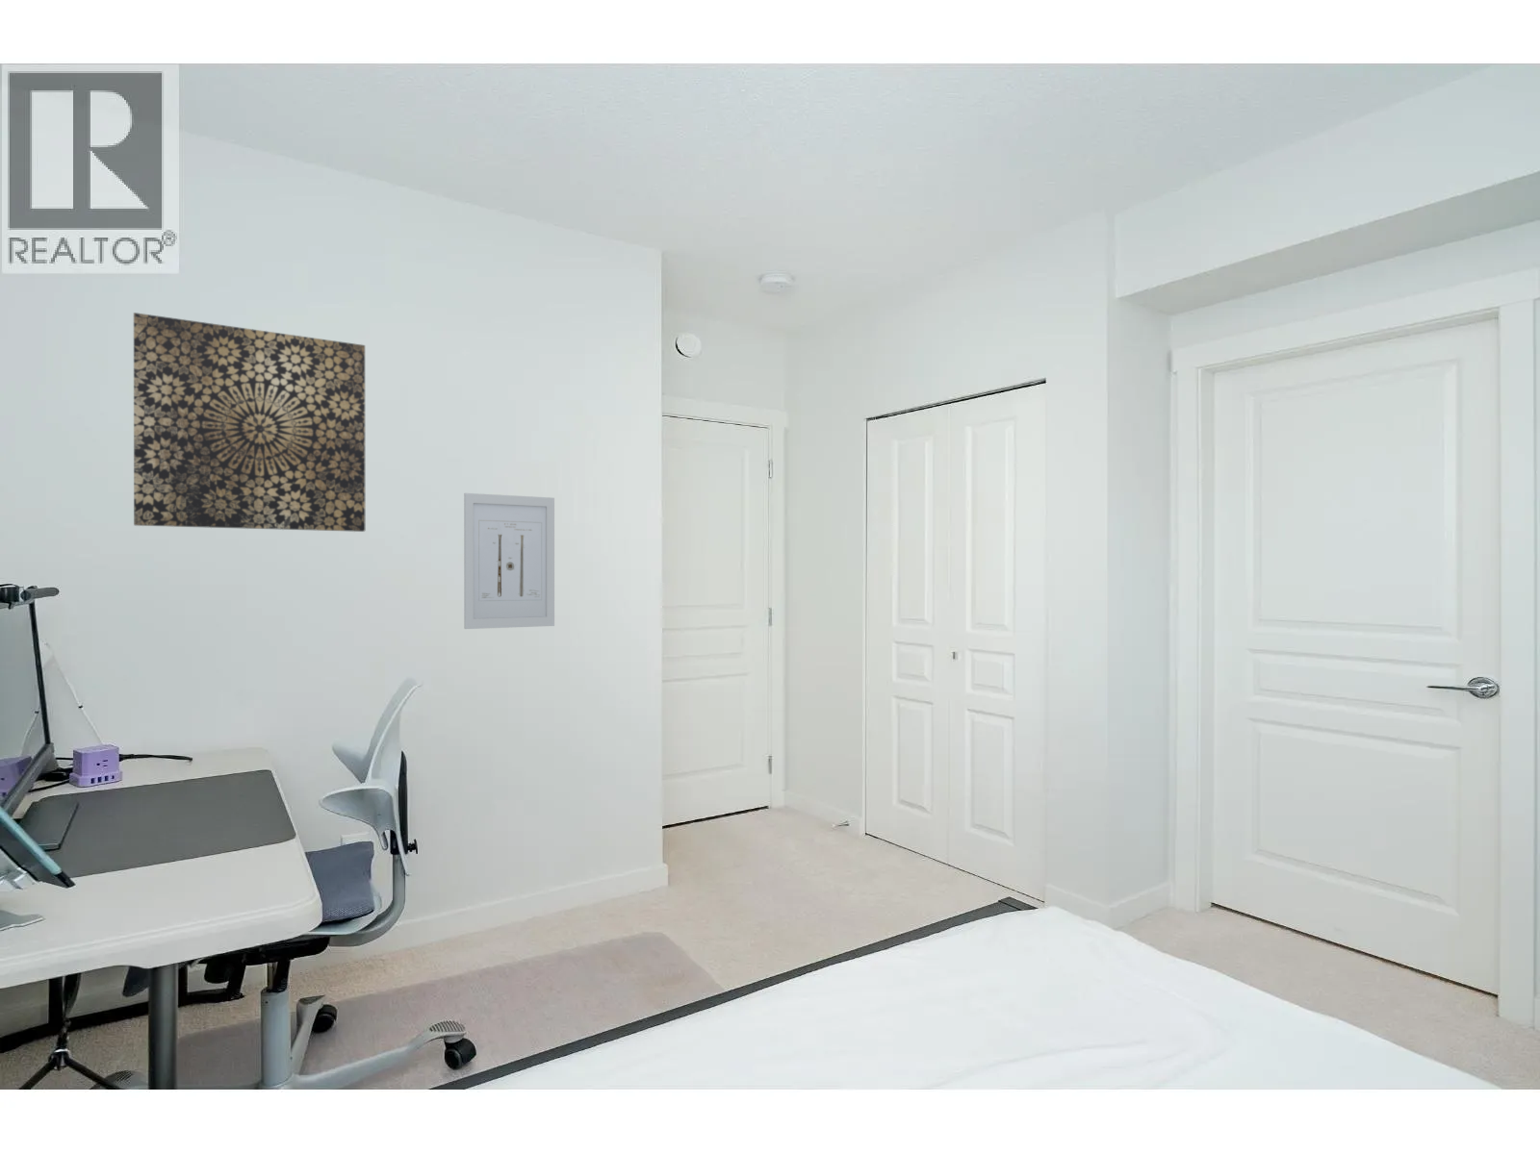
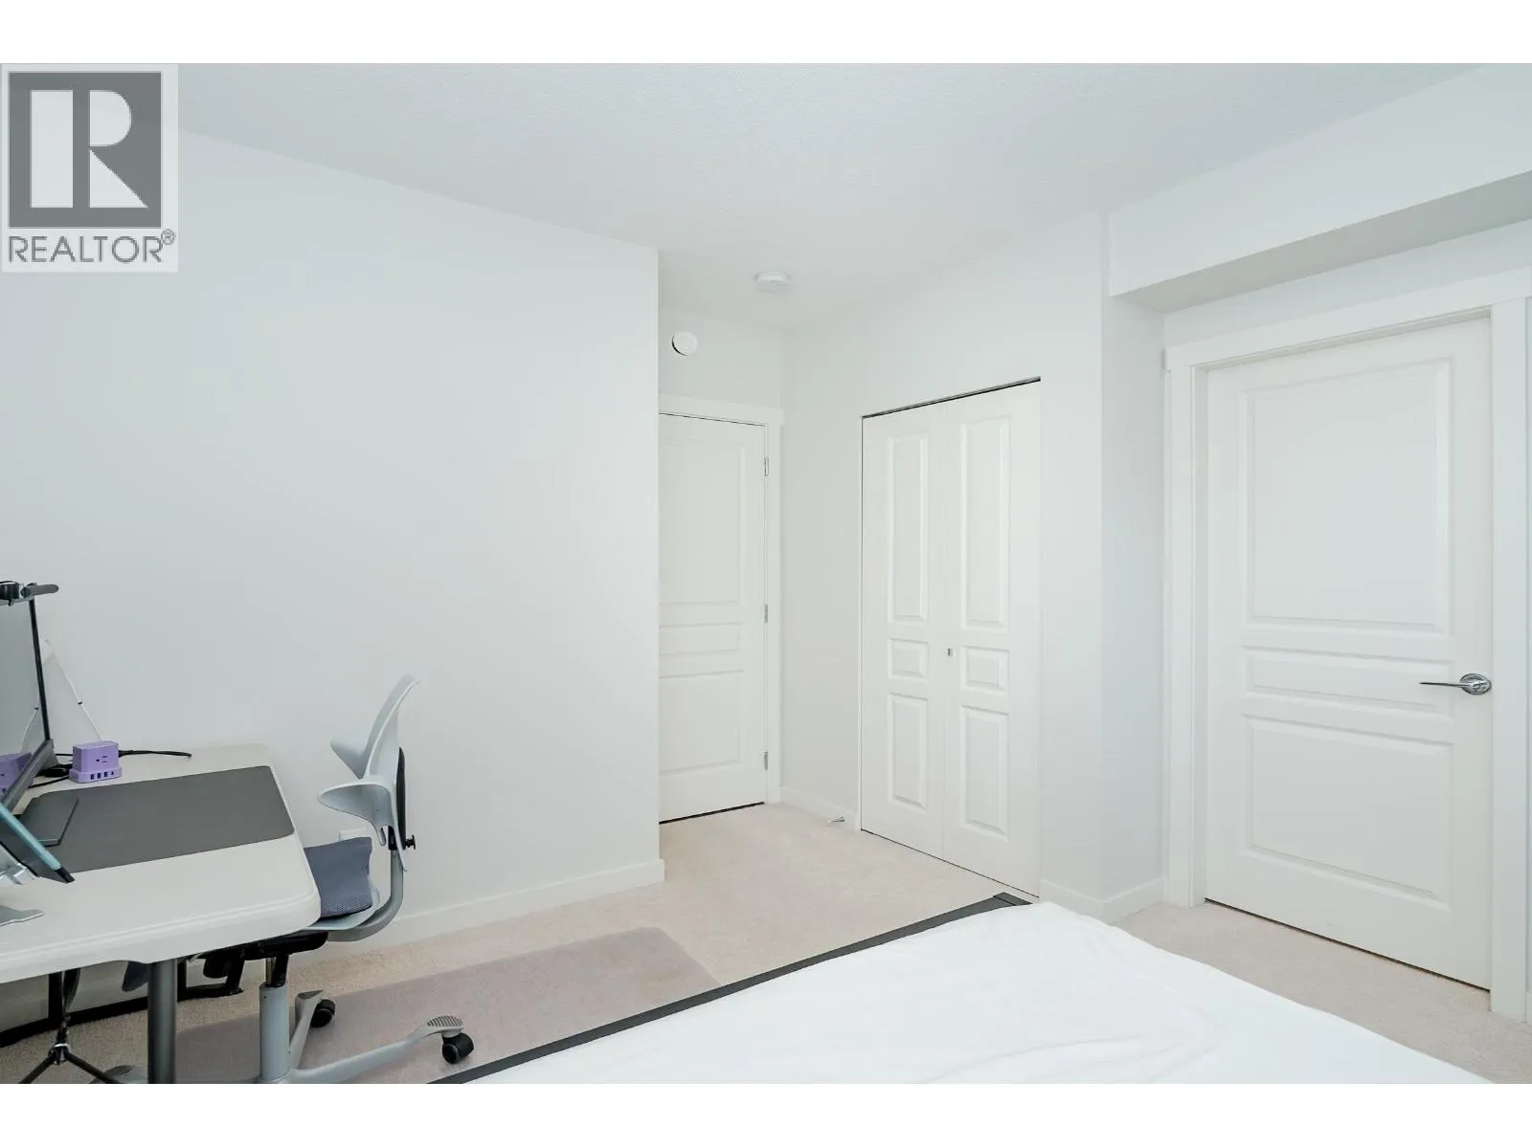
- wall art [463,492,555,630]
- wall art [133,312,366,533]
